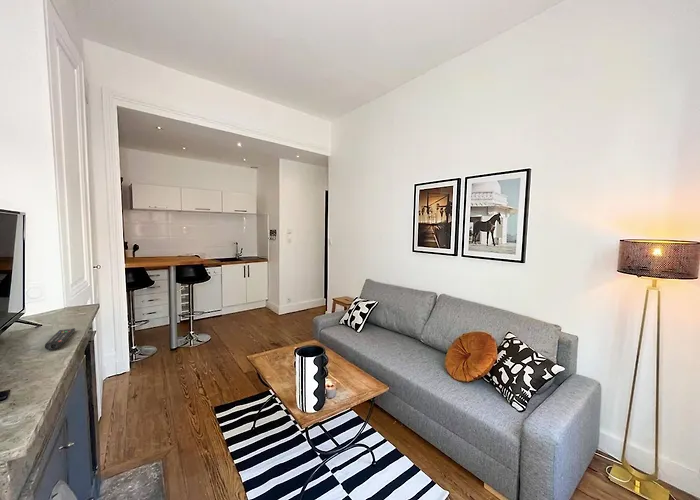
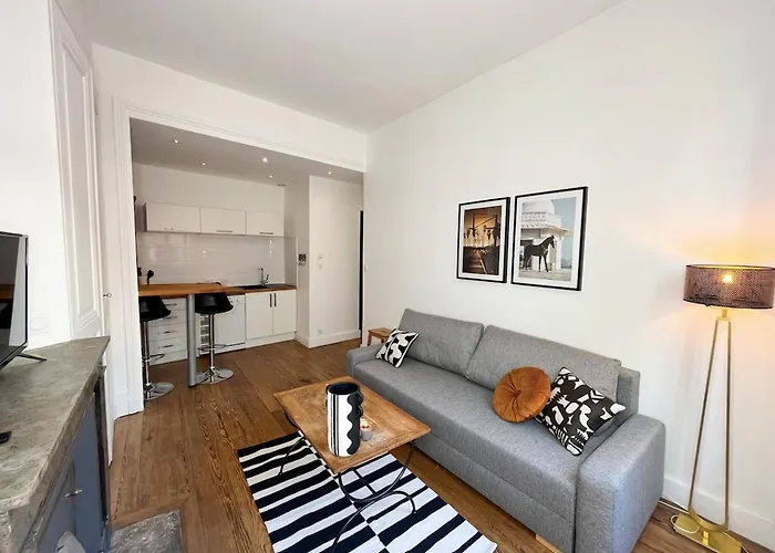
- remote control [44,327,76,351]
